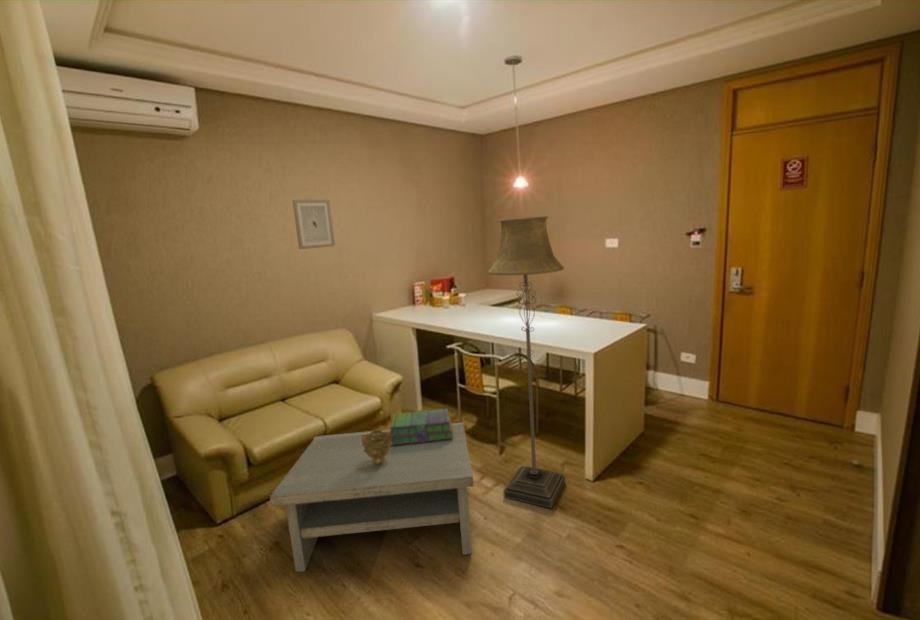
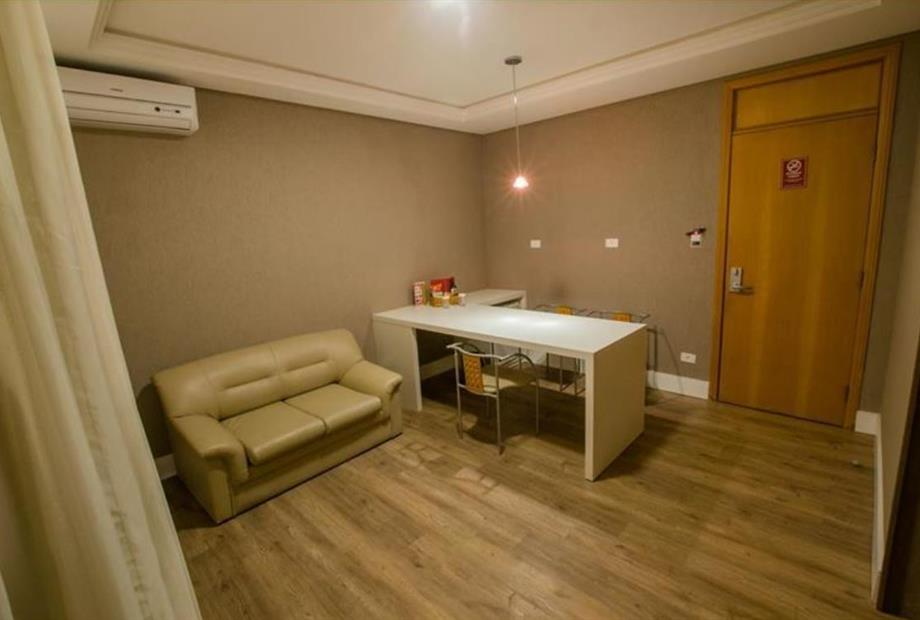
- stack of books [389,408,454,445]
- wall art [292,199,336,250]
- floor lamp [487,215,566,509]
- decorative bowl [362,429,392,464]
- coffee table [269,422,475,573]
